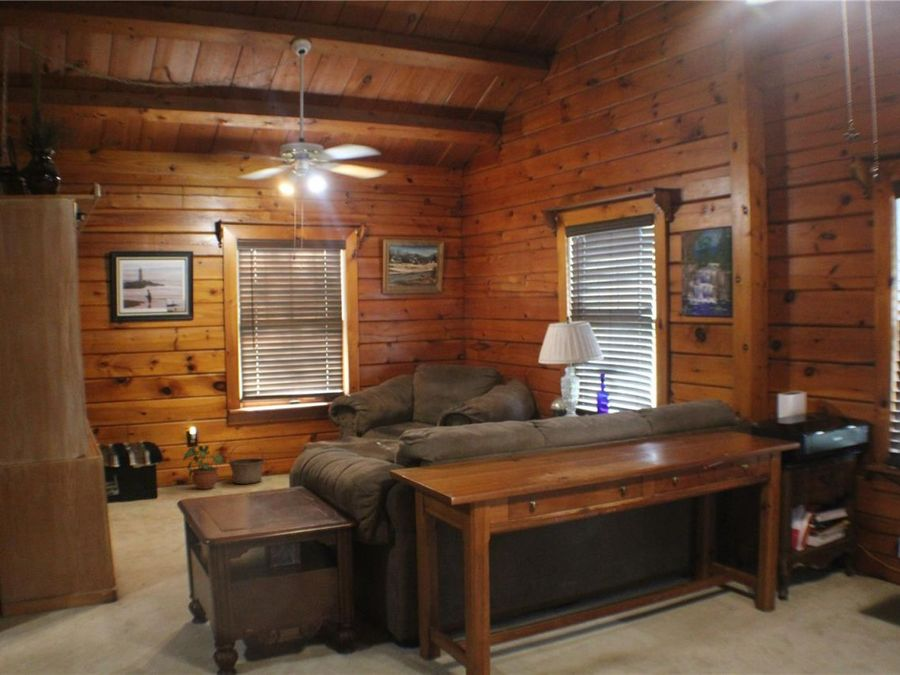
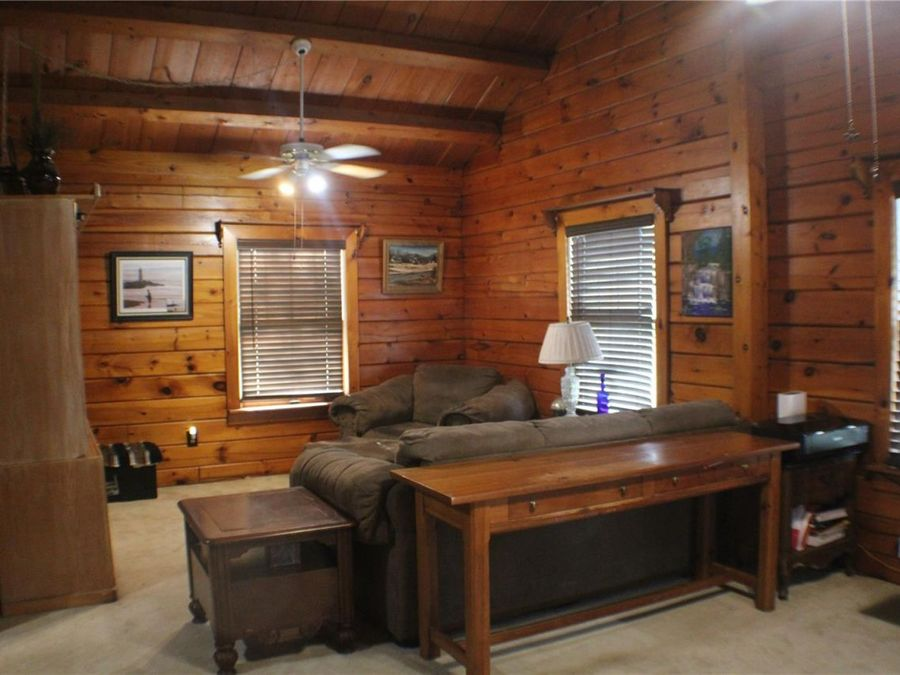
- potted plant [181,440,224,490]
- basket [228,442,266,485]
